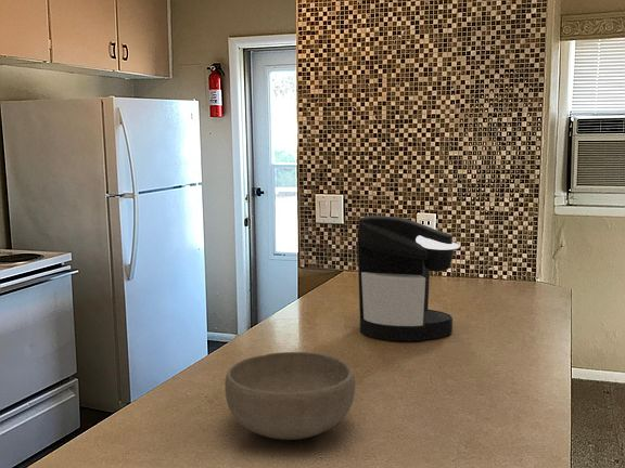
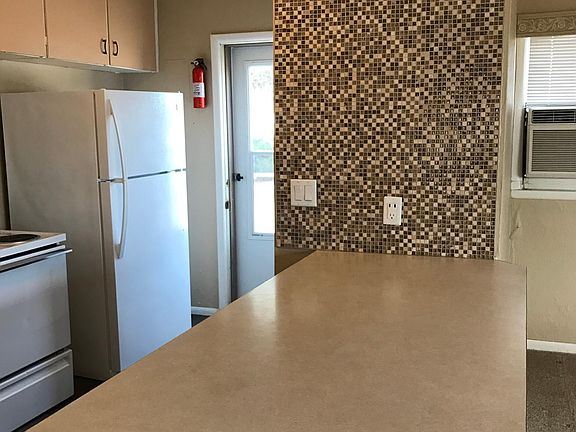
- coffee maker [356,214,461,342]
- bowl [224,351,356,441]
